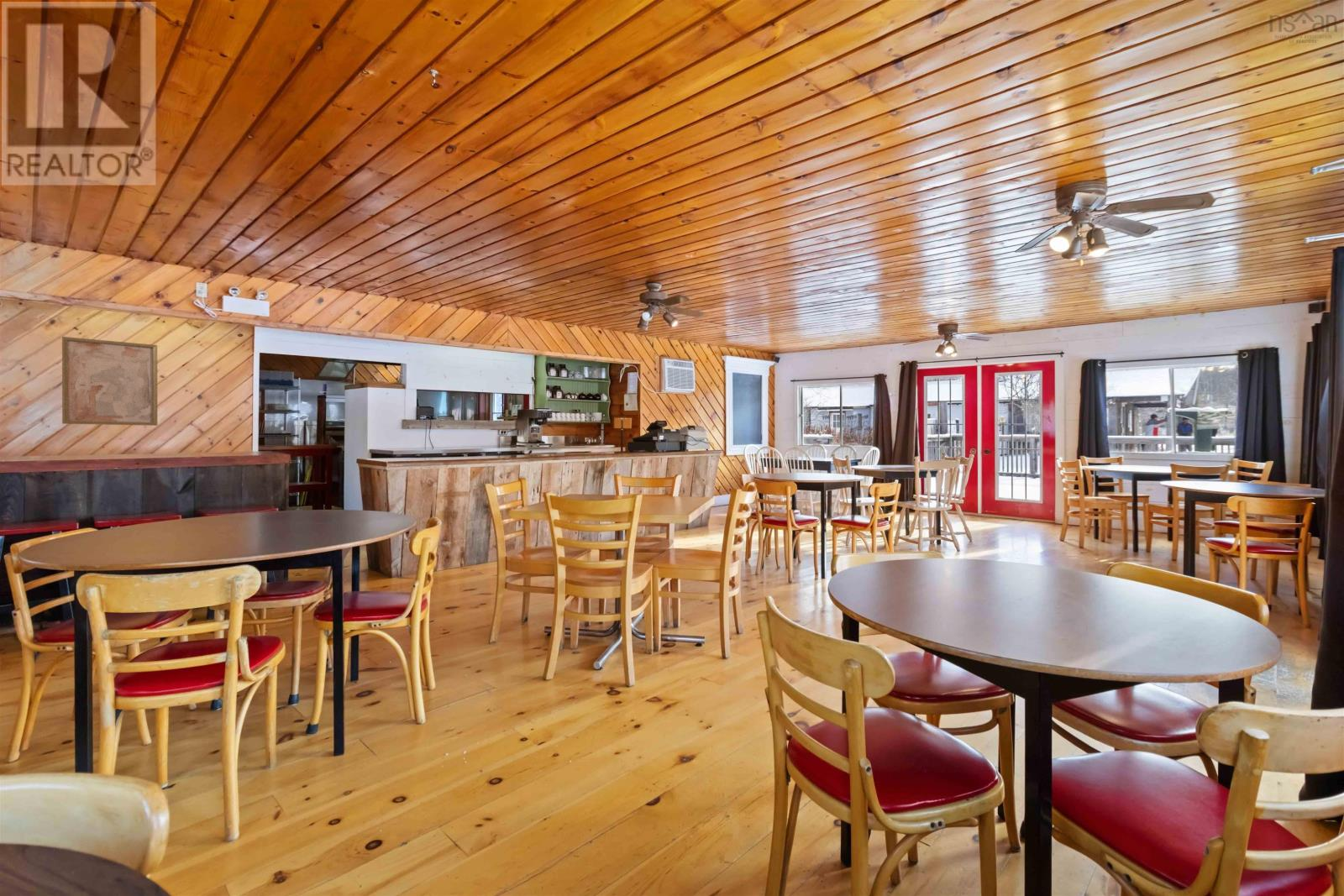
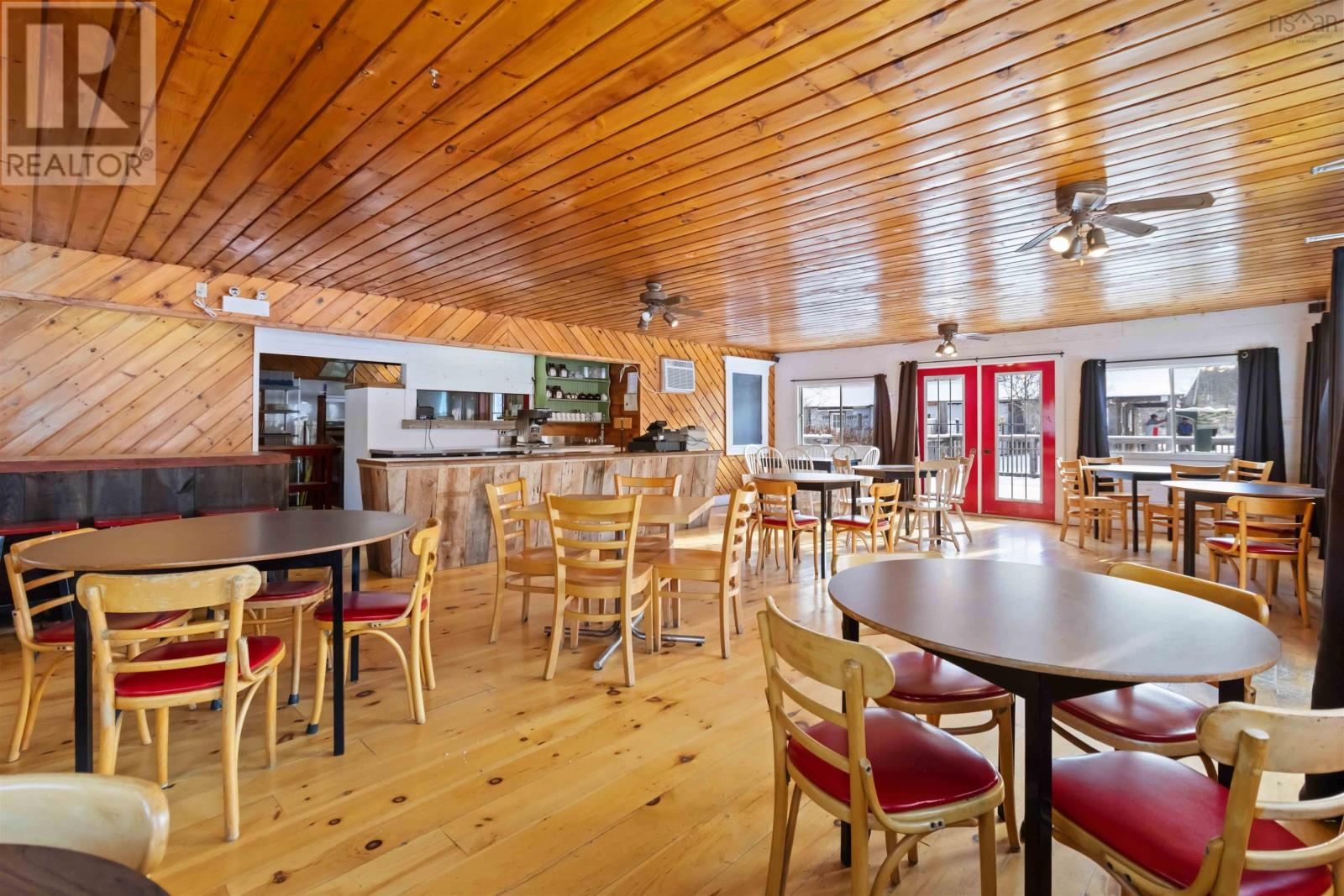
- wall art [61,336,158,427]
